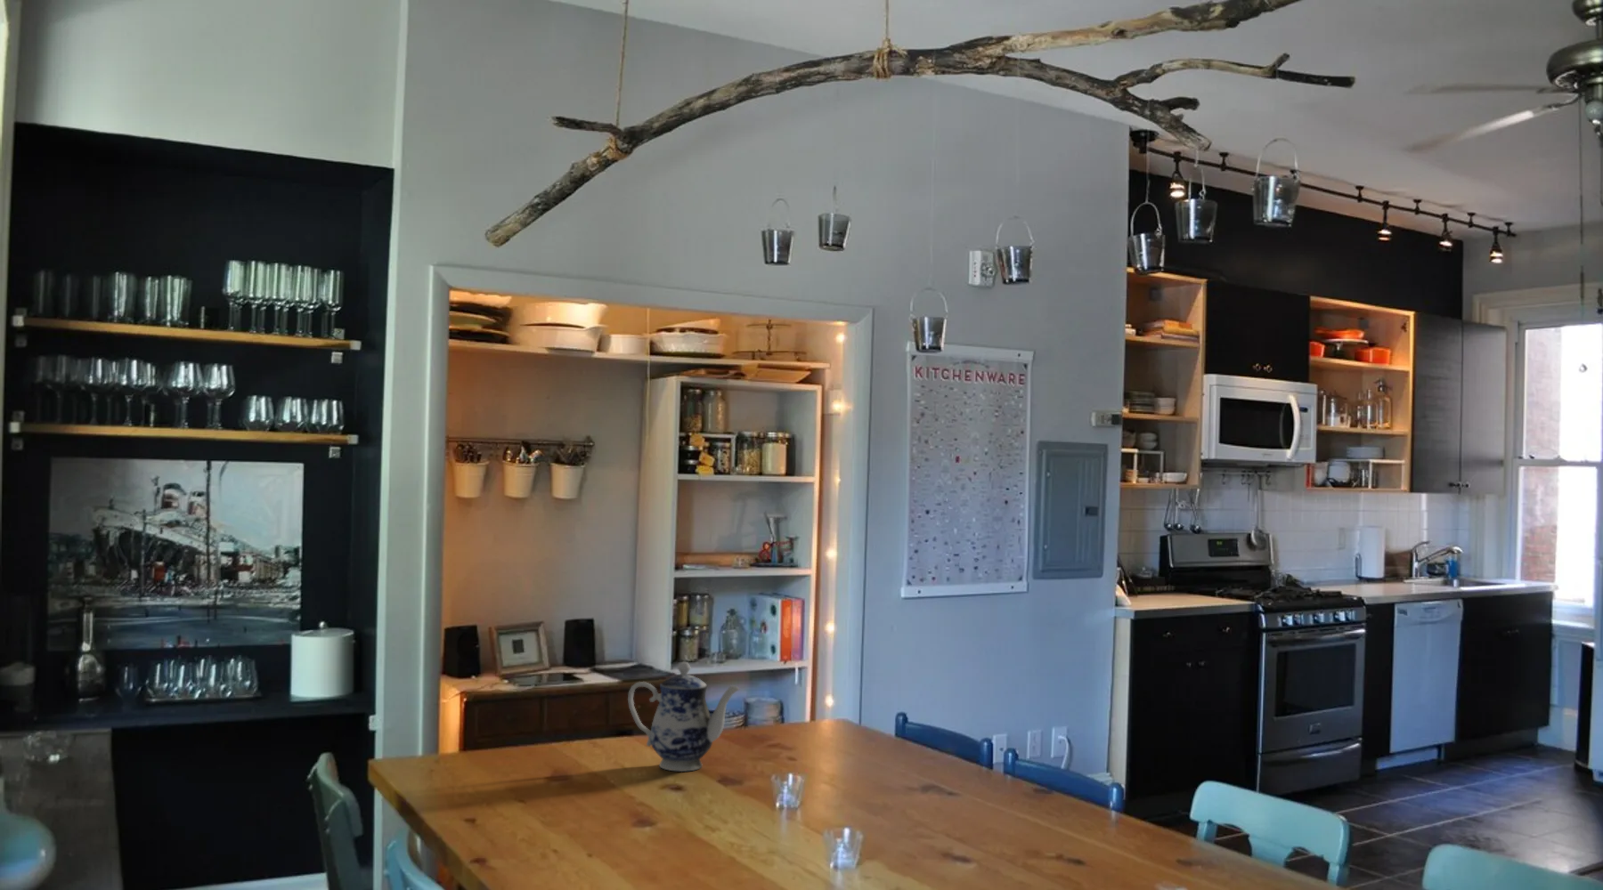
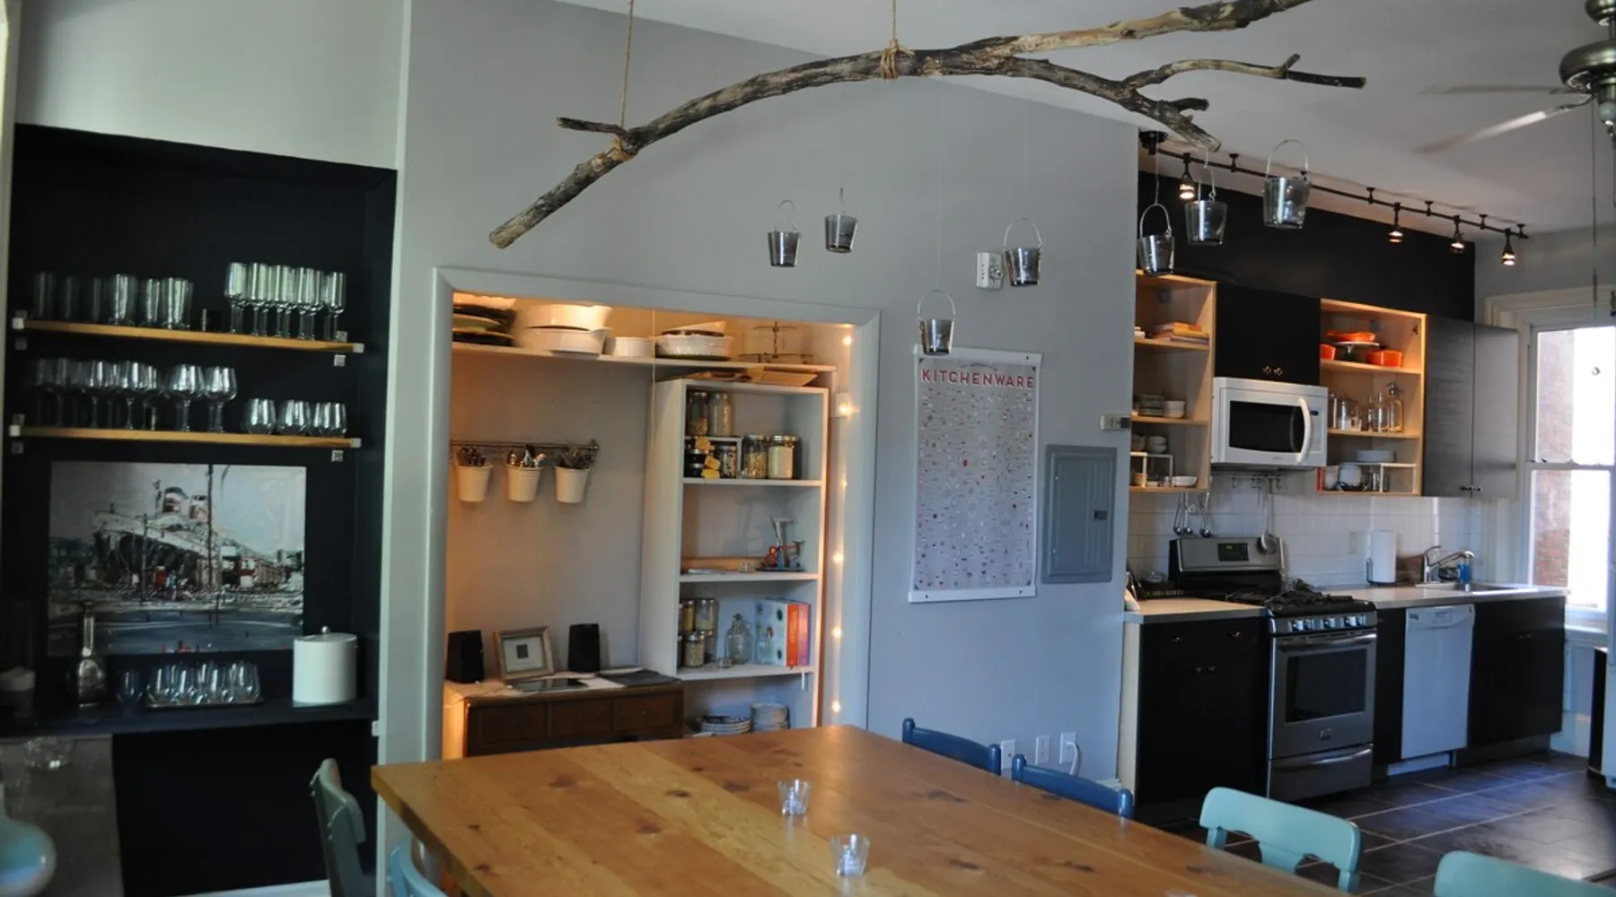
- teapot [627,661,740,773]
